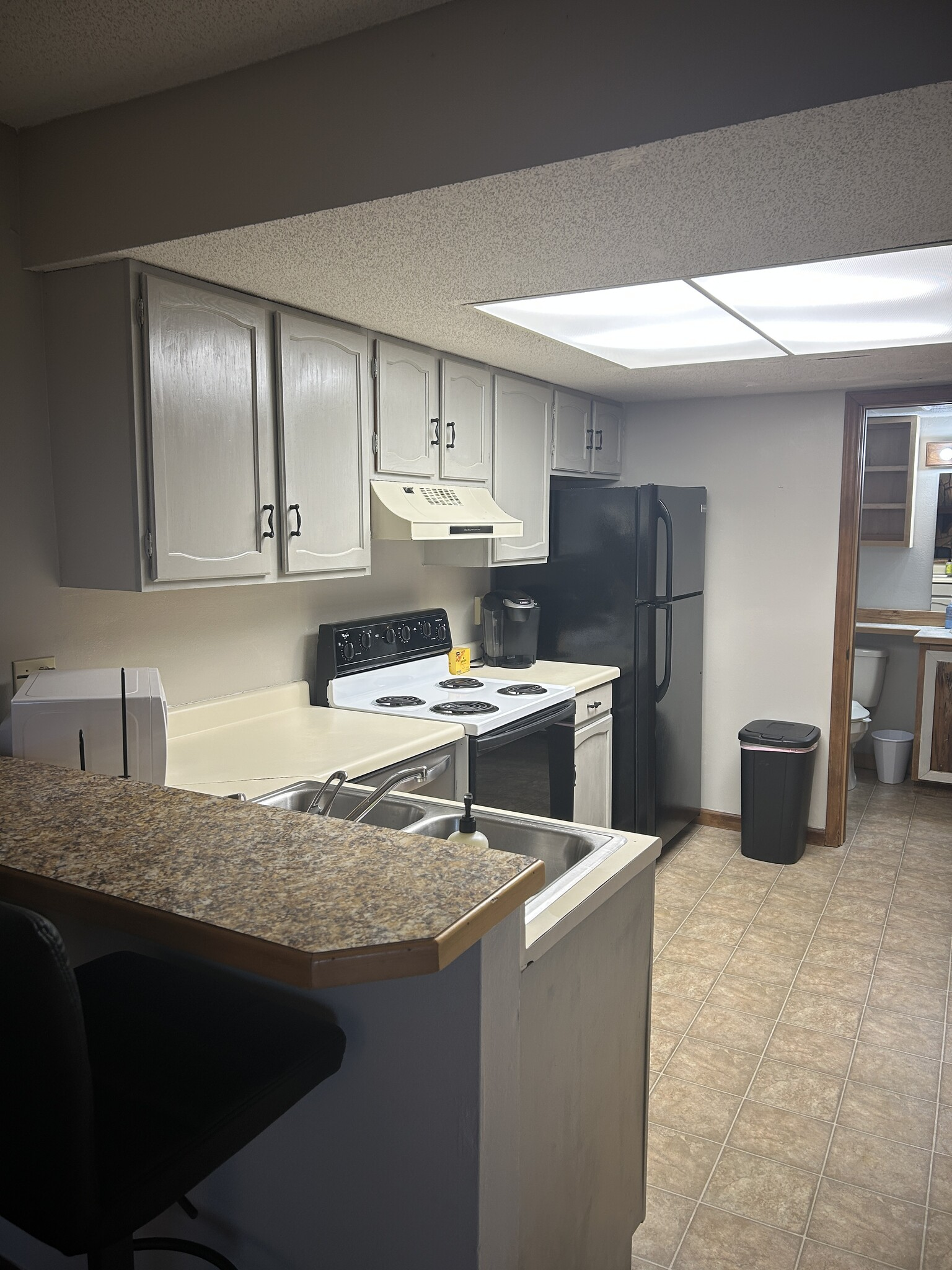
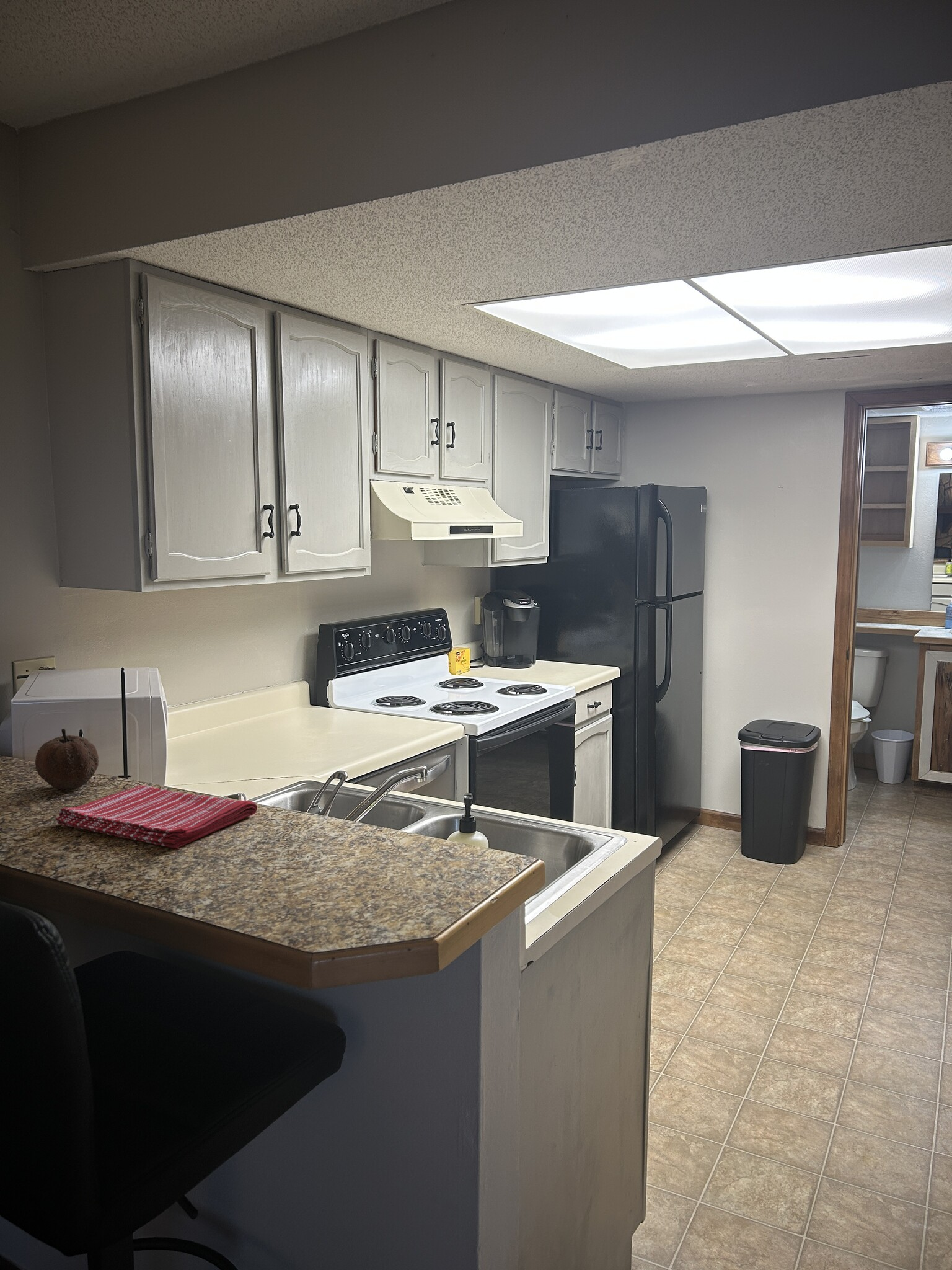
+ fruit [35,729,99,791]
+ dish towel [55,784,258,849]
